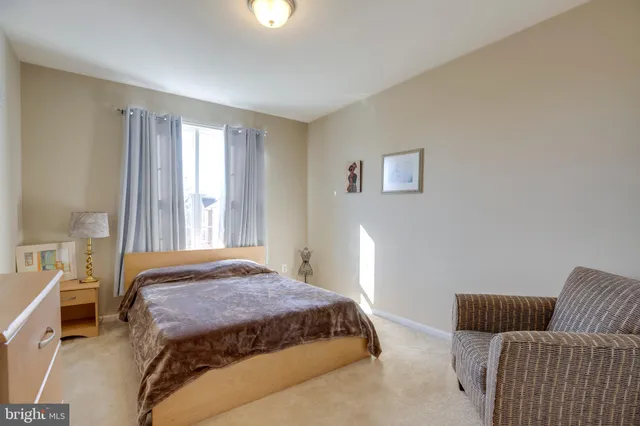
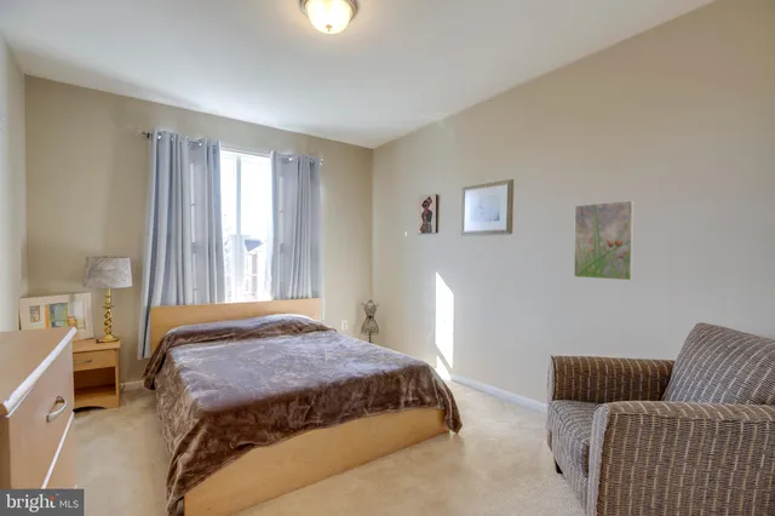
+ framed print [573,199,636,282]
